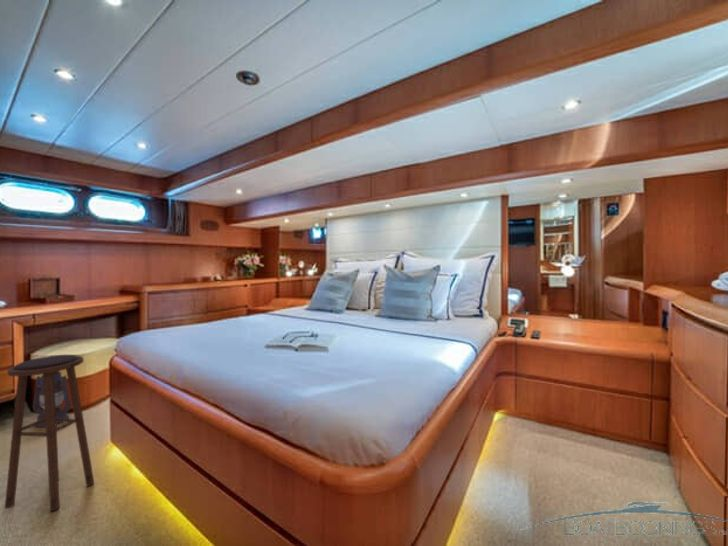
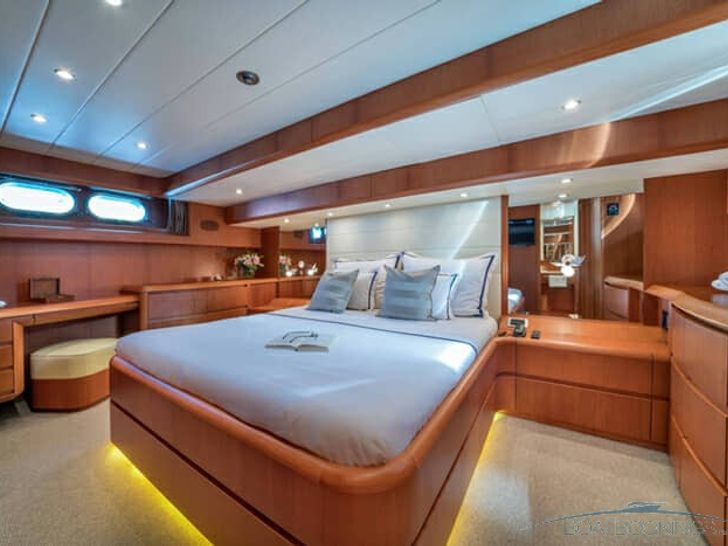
- stool [4,354,95,512]
- lantern [32,371,72,428]
